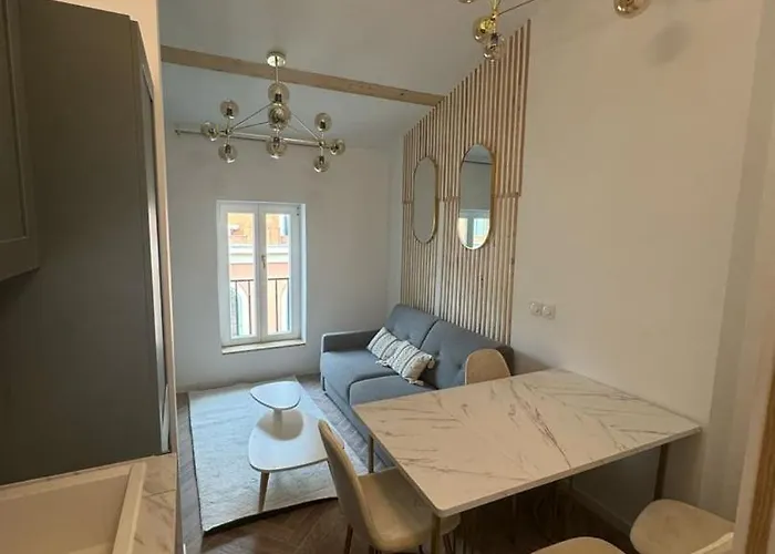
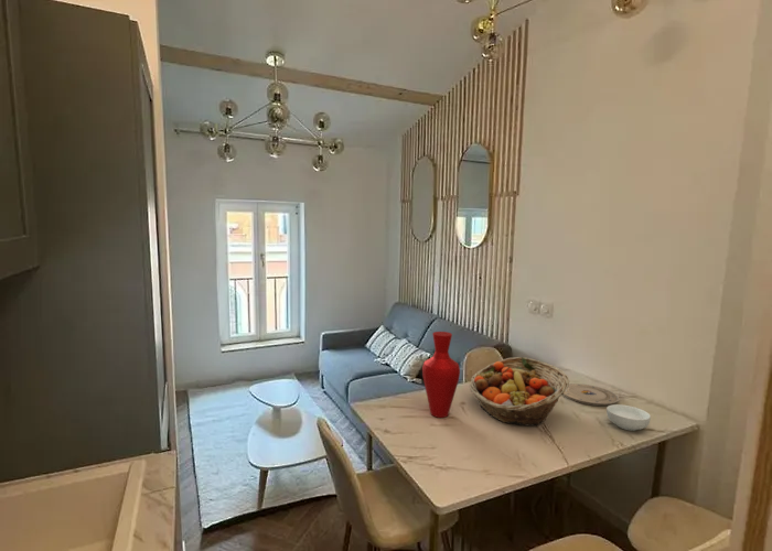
+ plate [562,382,620,407]
+ cereal bowl [605,403,652,432]
+ vase [421,331,461,419]
+ fruit basket [469,356,570,428]
